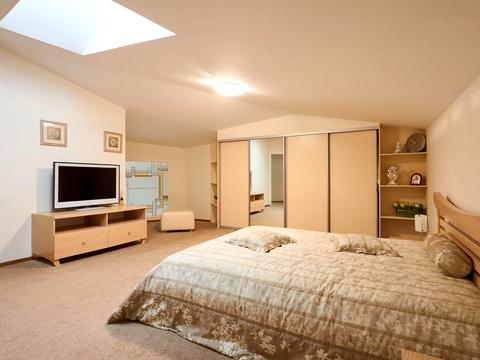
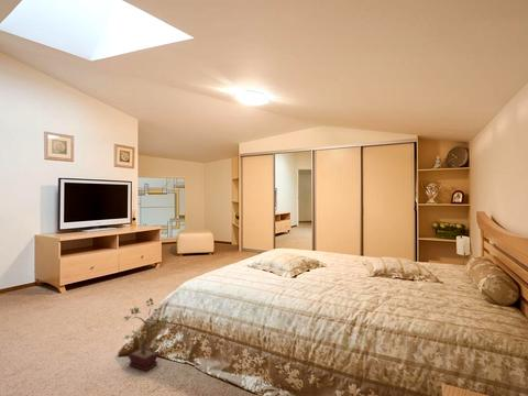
+ potted plant [123,297,170,372]
